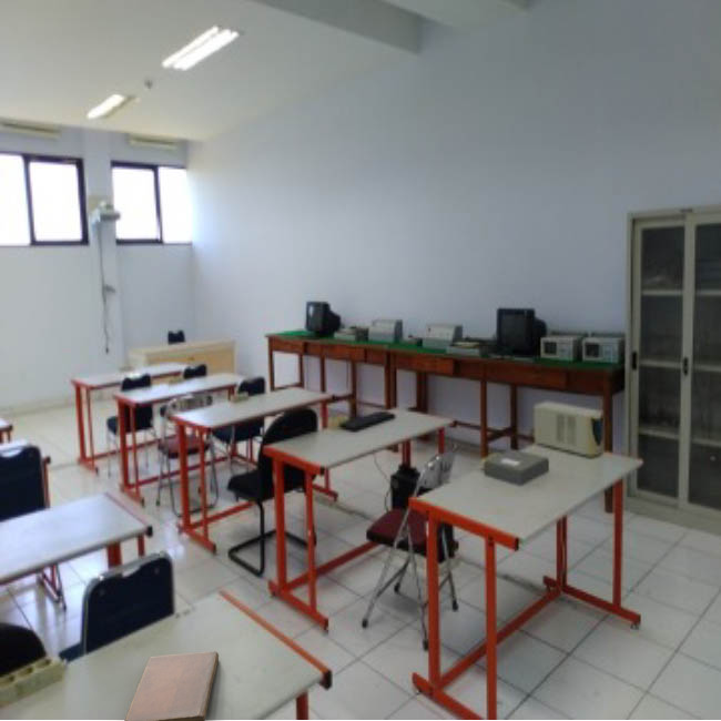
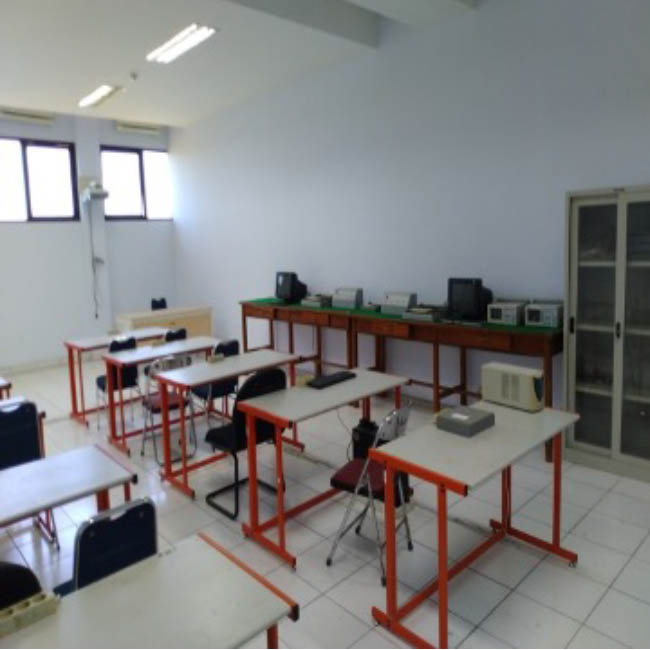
- notebook [124,650,220,721]
